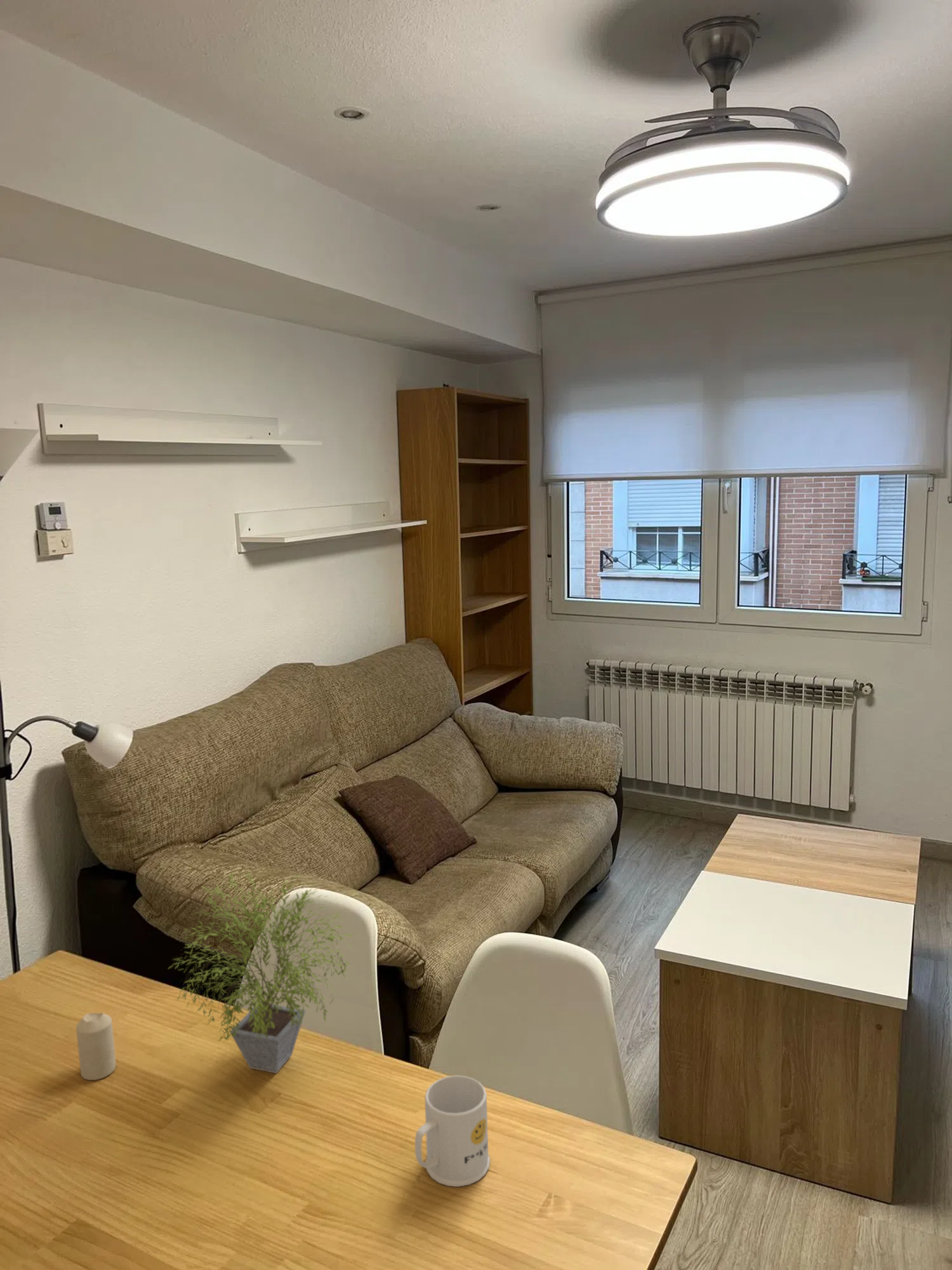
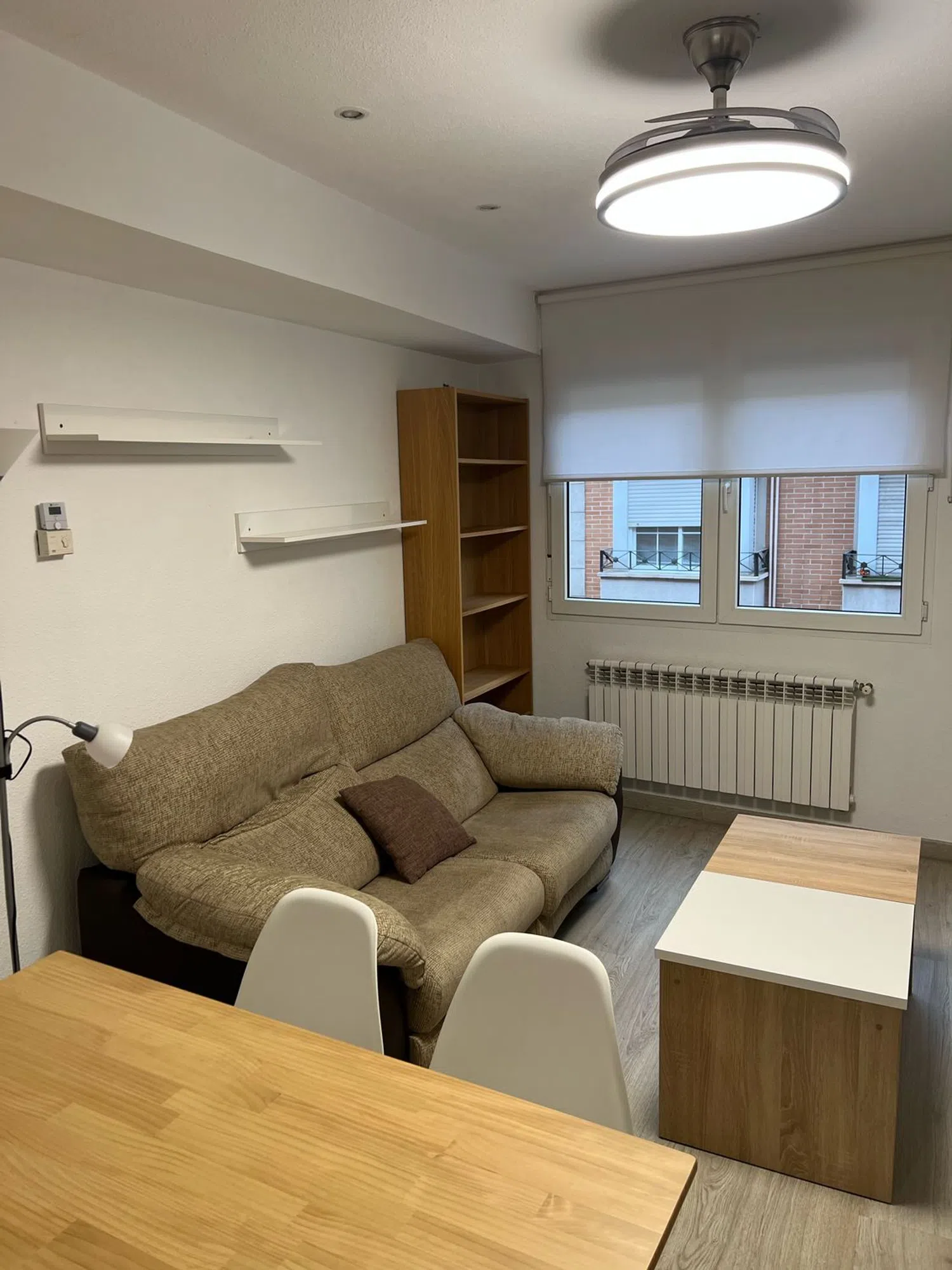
- candle [76,1012,117,1081]
- mug [414,1075,491,1187]
- potted plant [167,870,360,1074]
